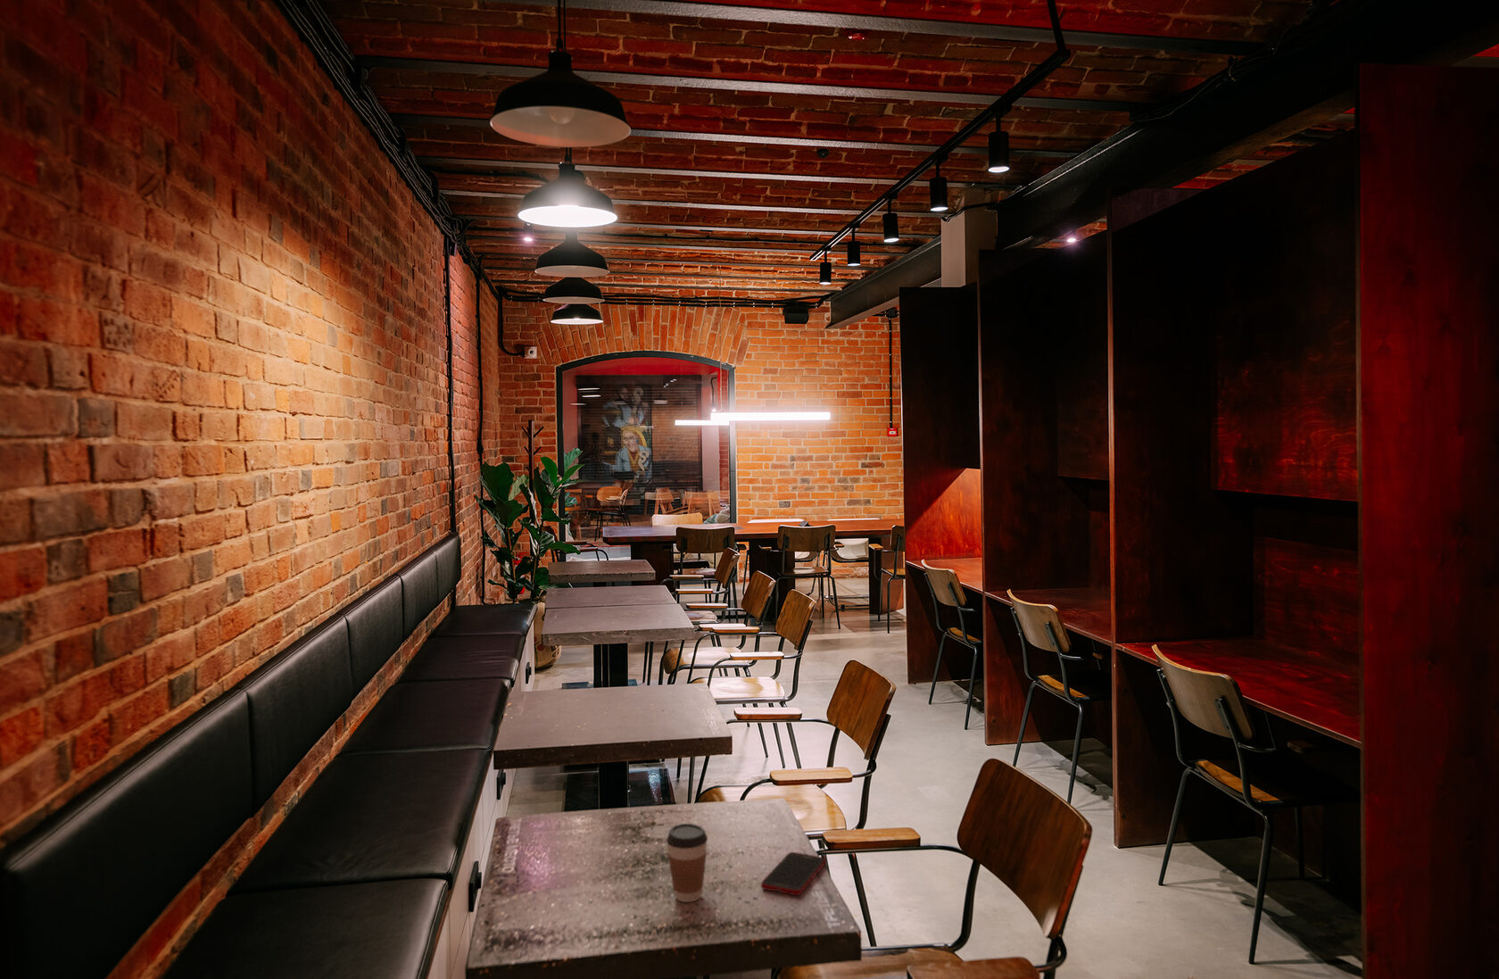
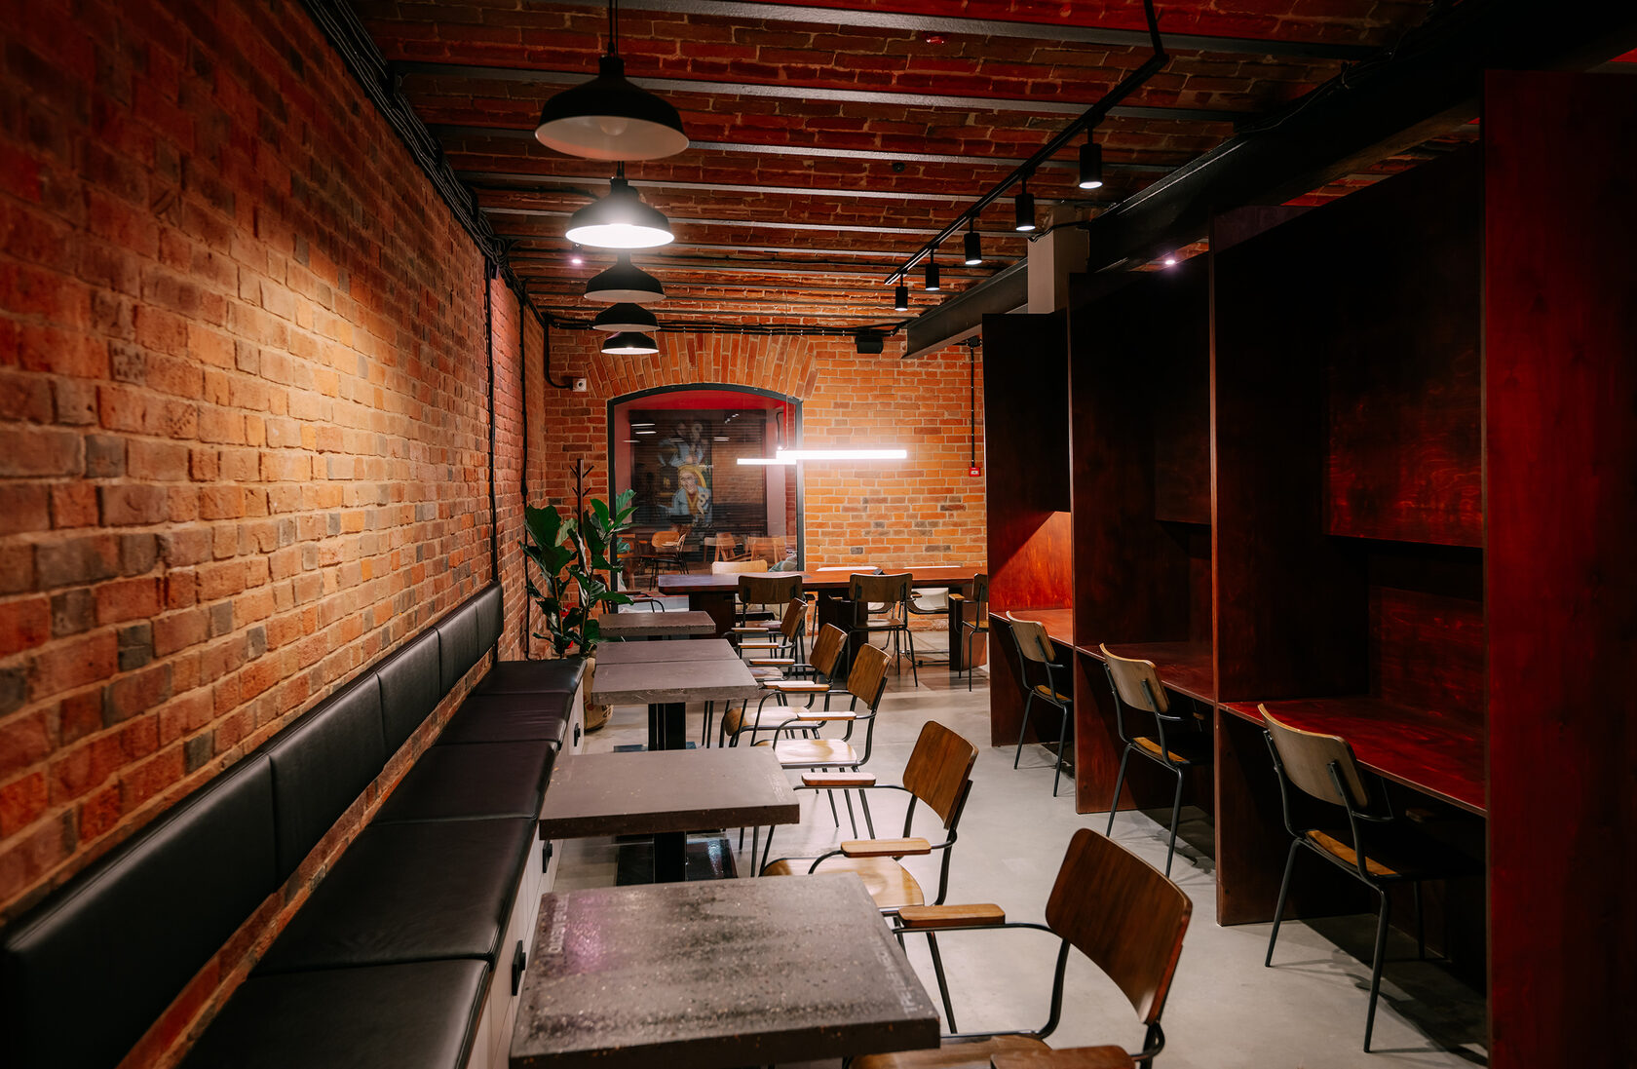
- cell phone [760,851,827,896]
- coffee cup [665,823,708,904]
